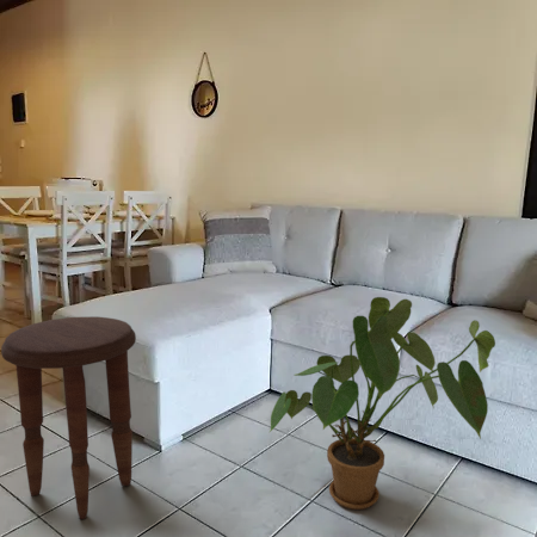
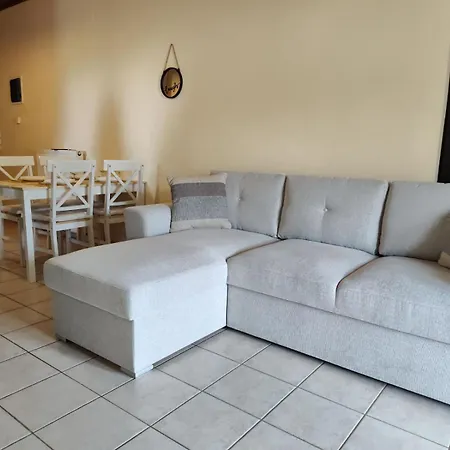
- side table [0,315,137,520]
- house plant [268,296,496,511]
